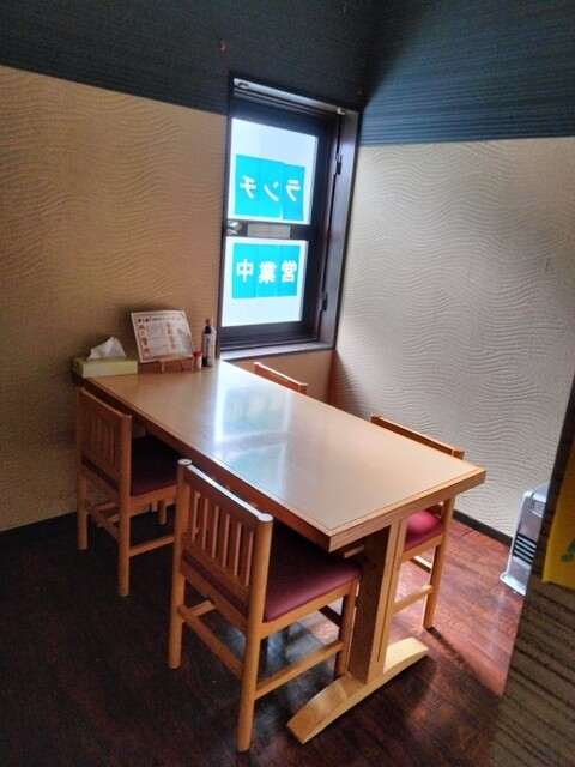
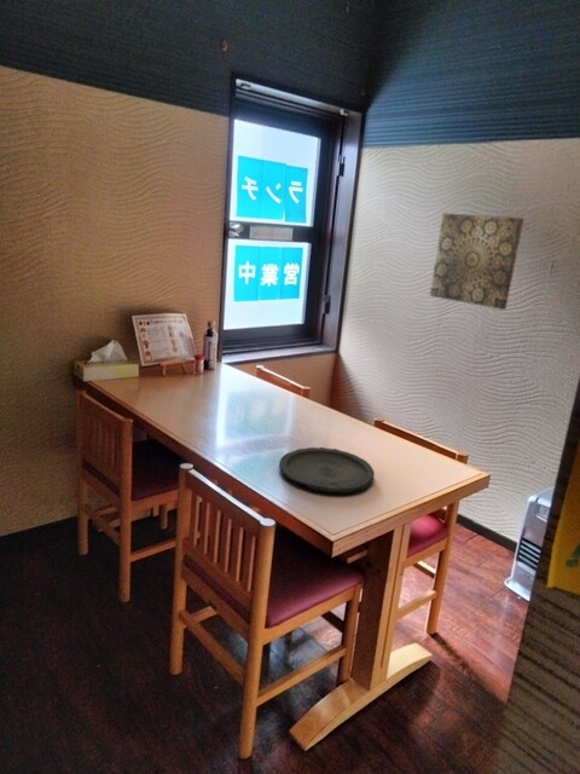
+ plate [278,446,376,493]
+ wall art [429,213,526,311]
